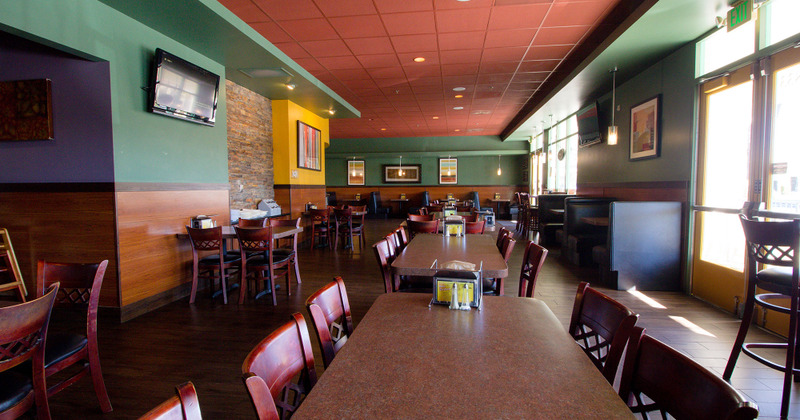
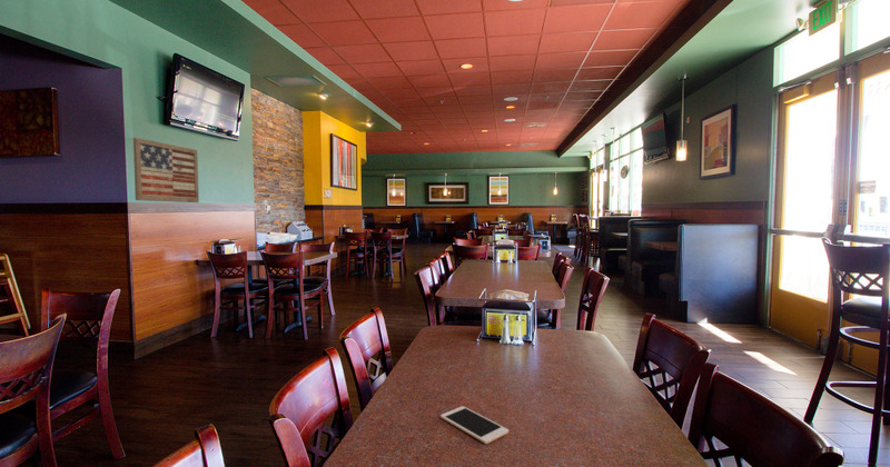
+ wall art [132,137,200,203]
+ cell phone [439,405,510,445]
